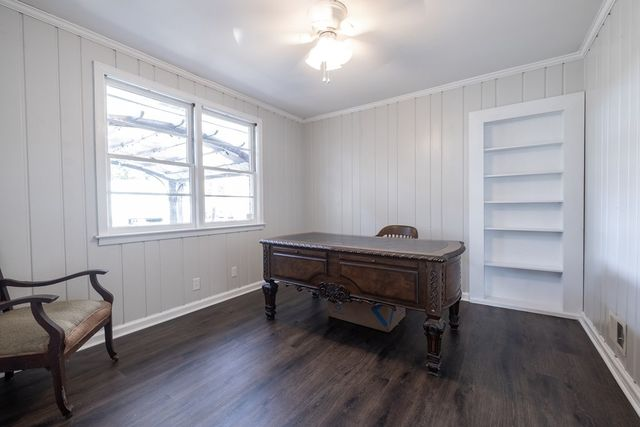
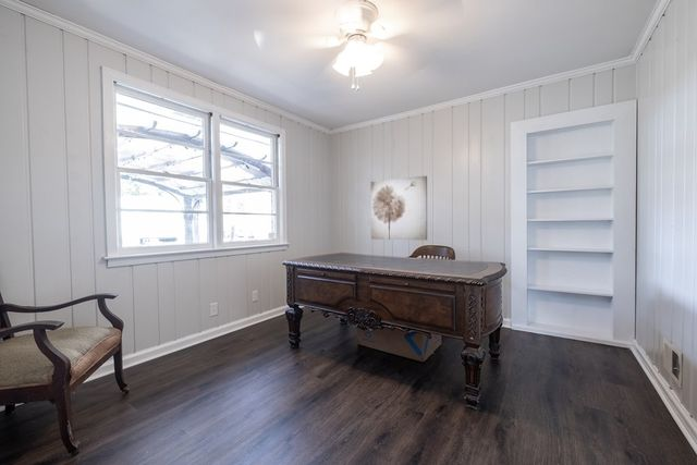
+ wall art [369,175,428,242]
